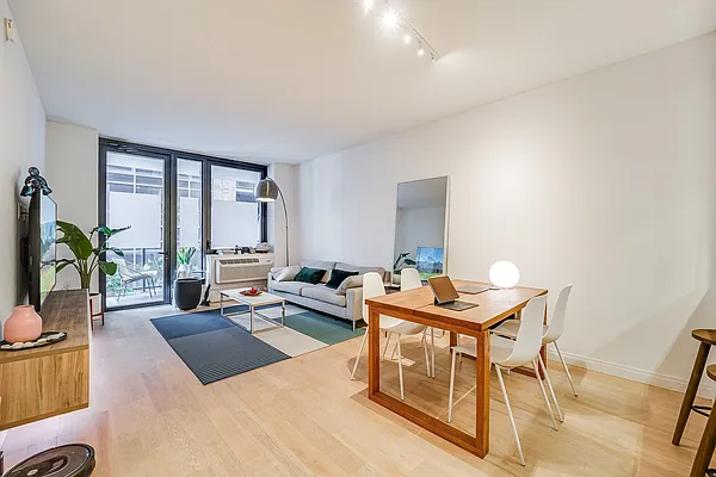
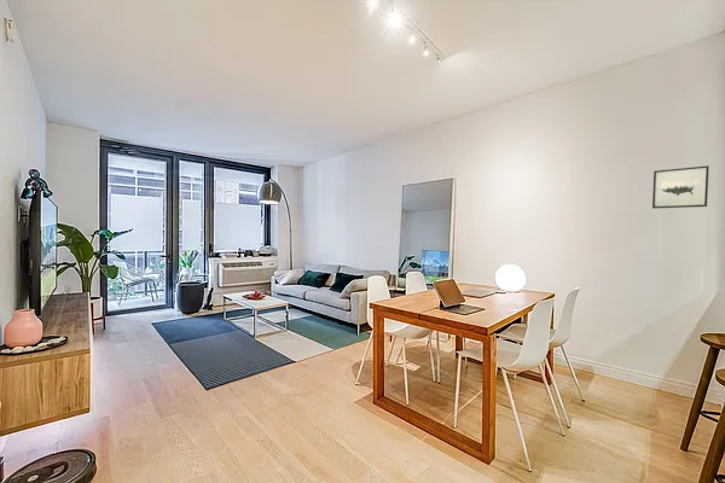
+ wall art [651,164,710,210]
